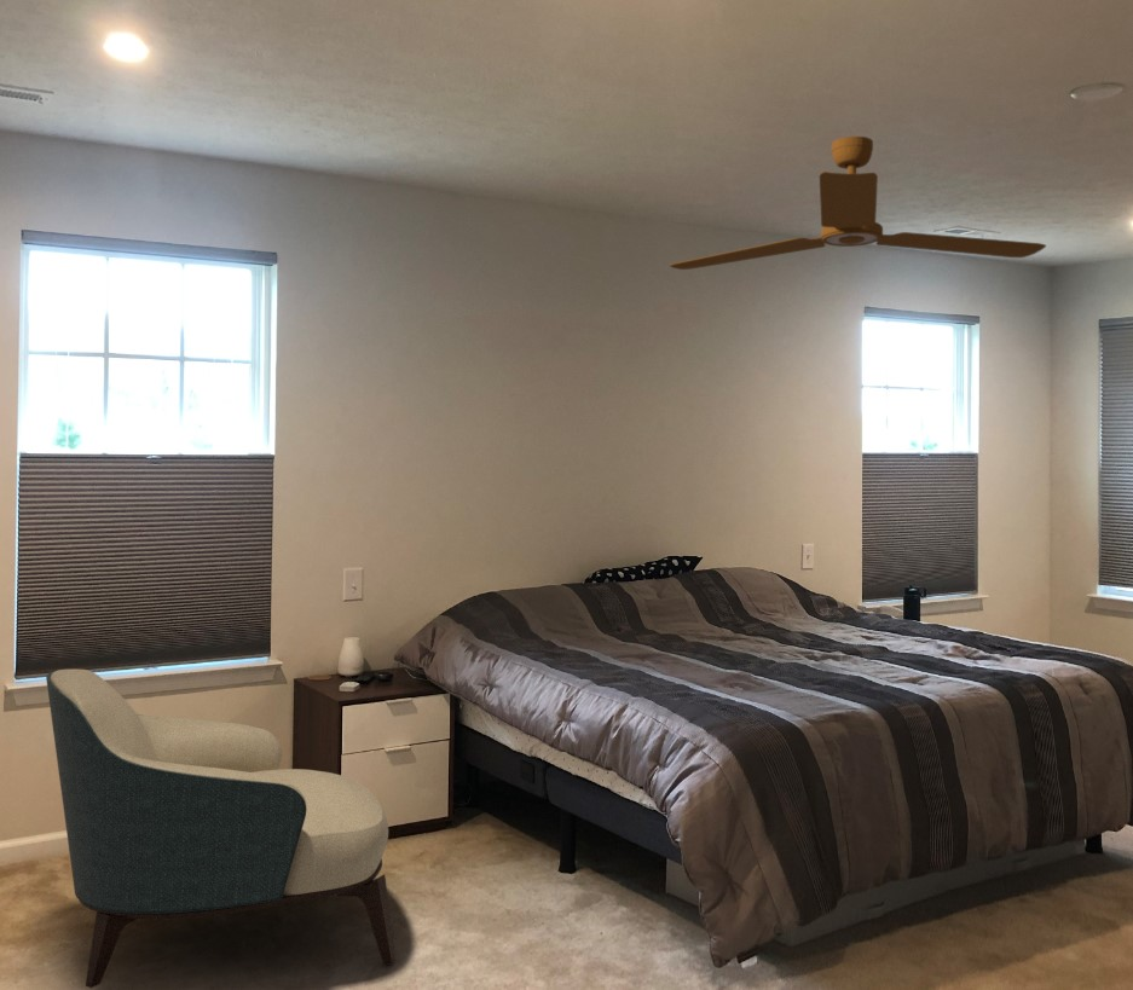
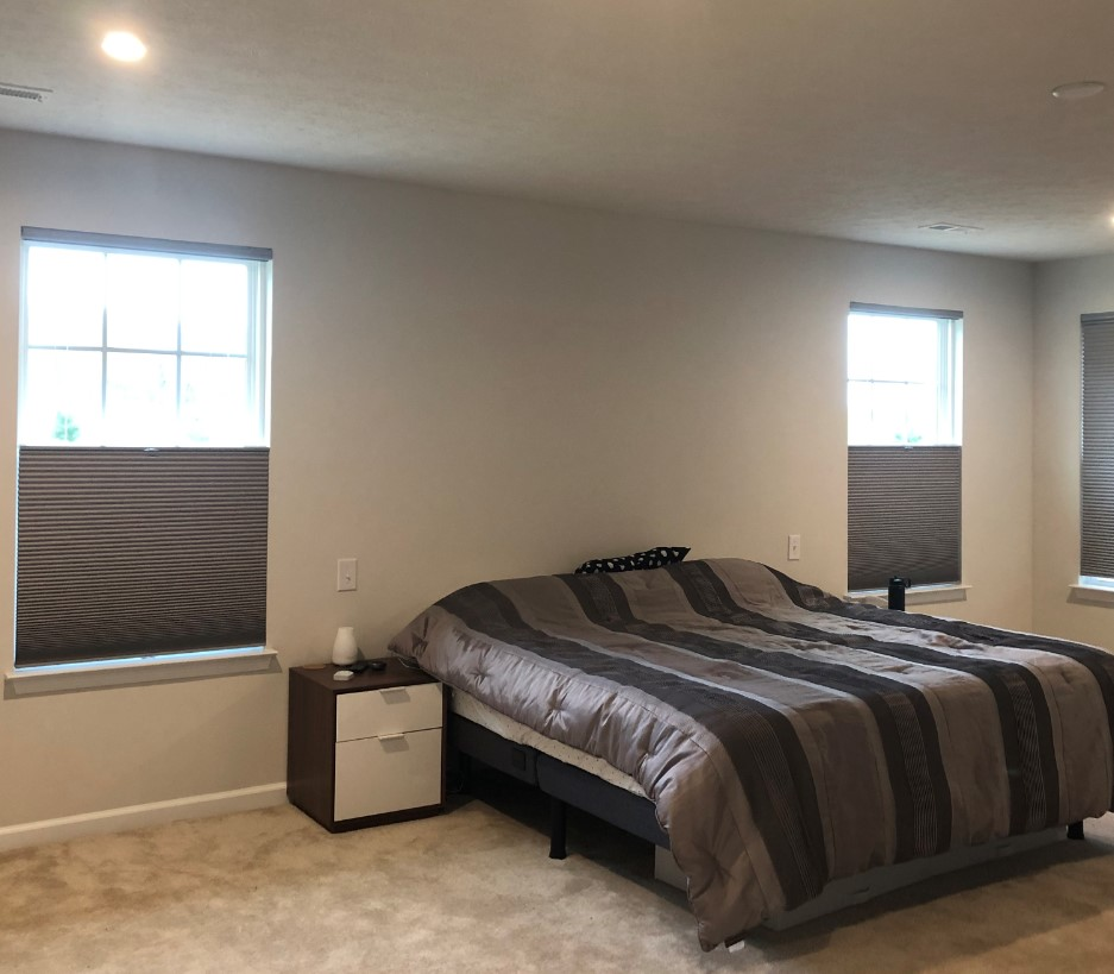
- ceiling fan [669,135,1047,271]
- armchair [45,668,397,989]
